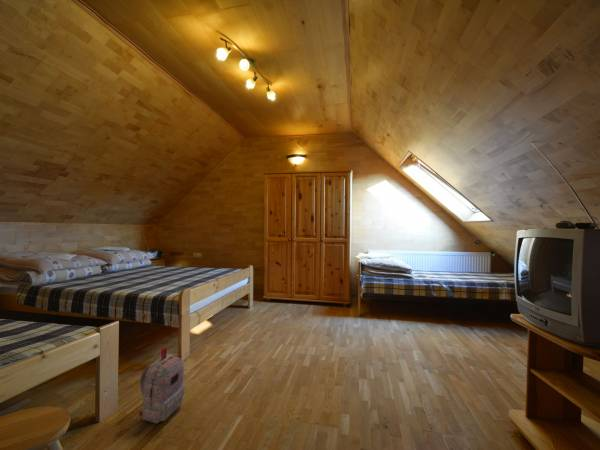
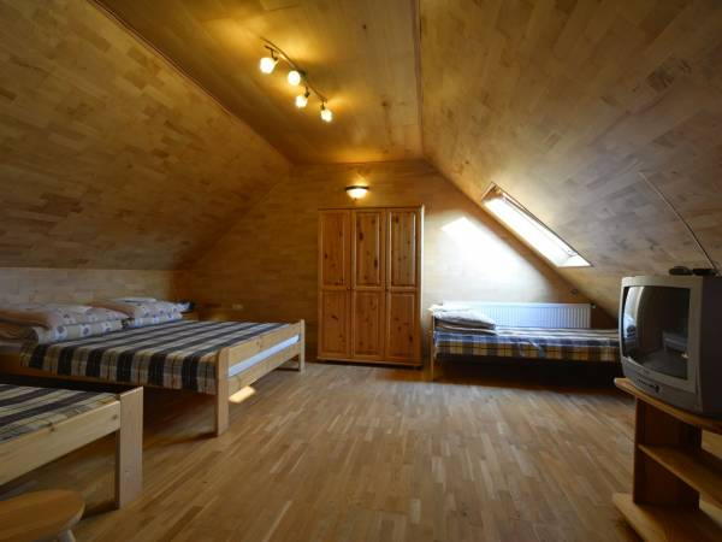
- backpack [137,346,186,425]
